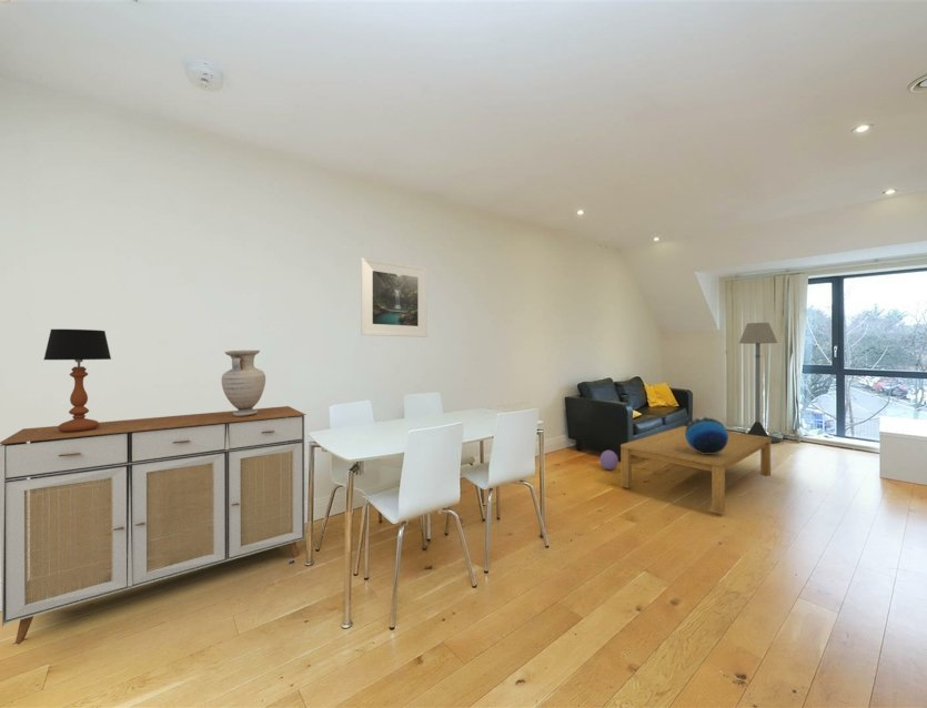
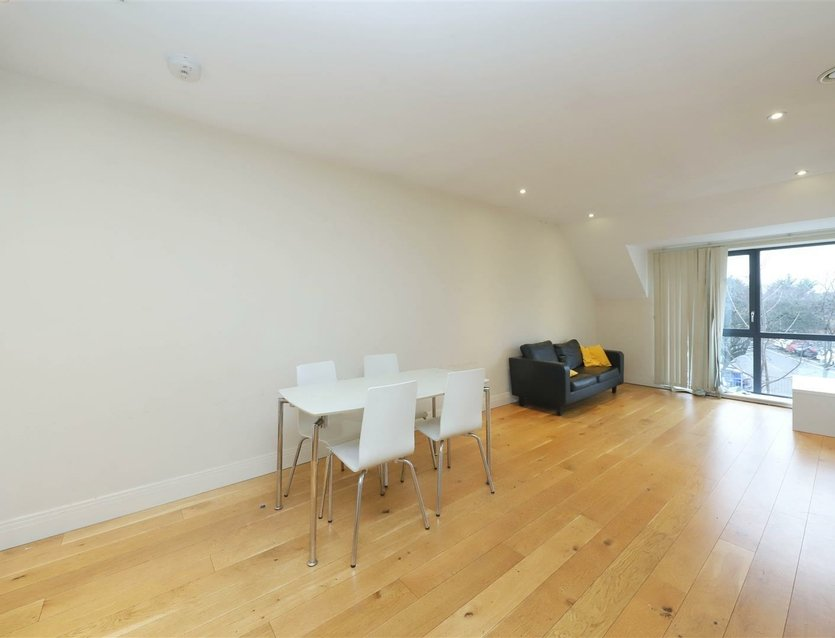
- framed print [360,256,429,338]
- table lamp [43,328,112,432]
- decorative sphere [685,416,728,454]
- vase [221,350,266,416]
- sideboard [0,405,308,646]
- ball [598,449,619,472]
- floor lamp [738,322,782,444]
- coffee table [619,425,772,515]
